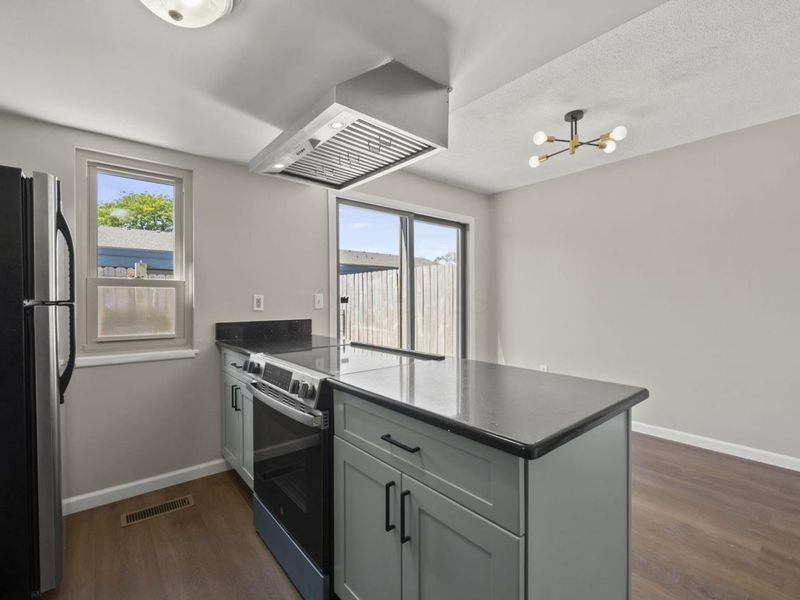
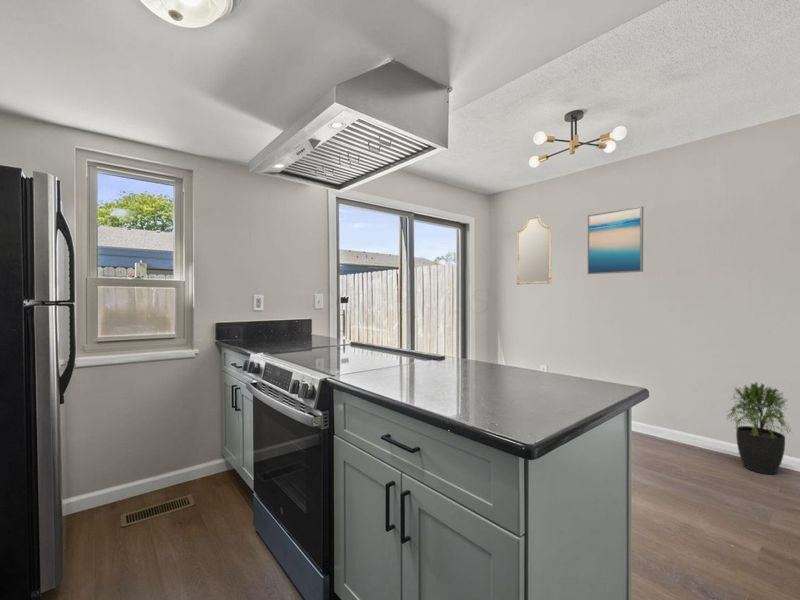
+ potted plant [722,380,794,475]
+ home mirror [516,214,553,285]
+ wall art [587,205,644,275]
